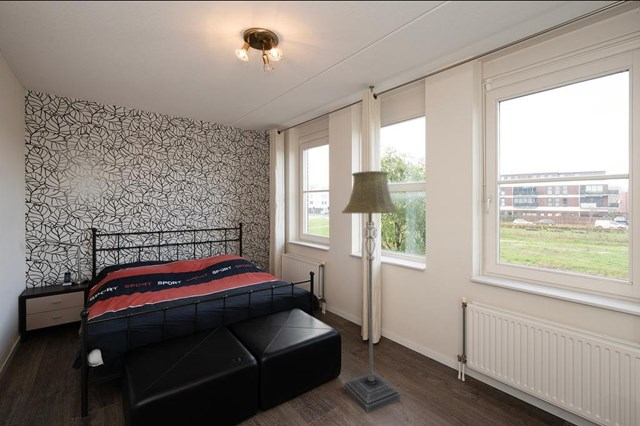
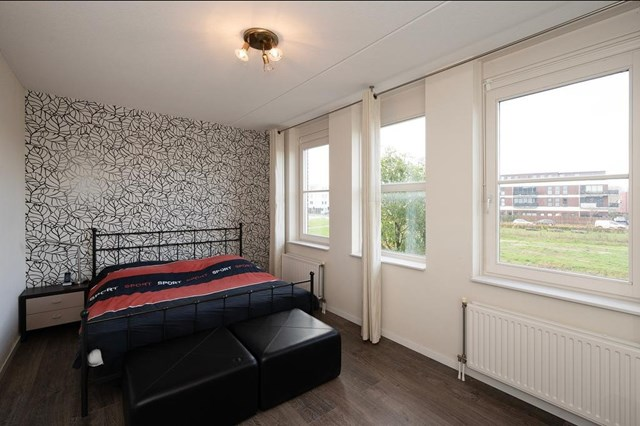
- floor lamp [341,170,401,414]
